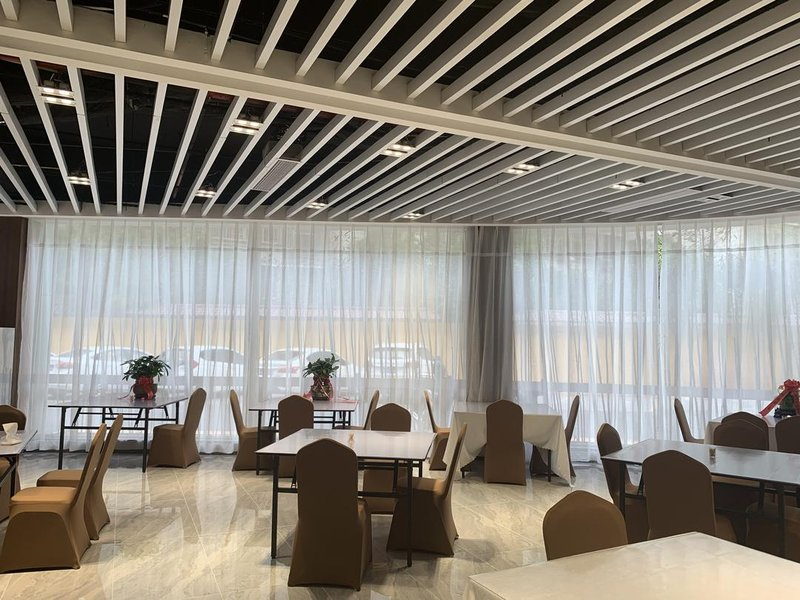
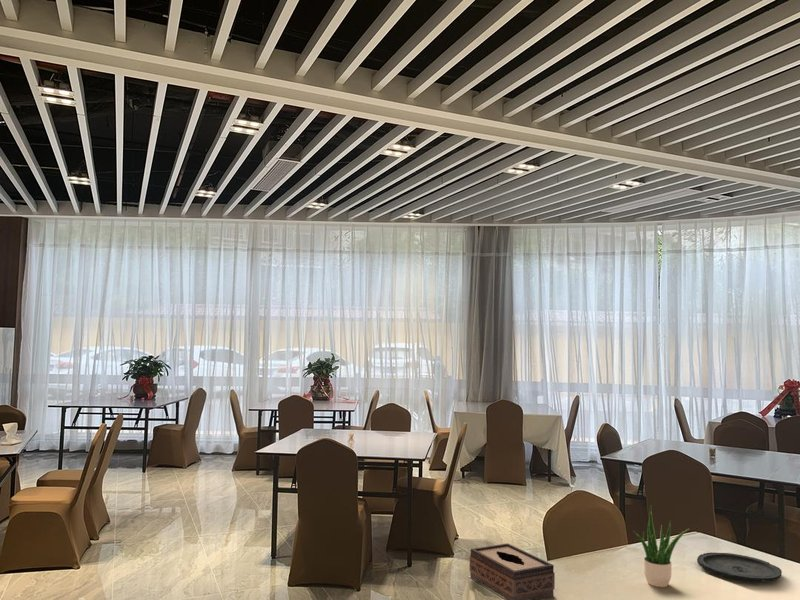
+ potted plant [632,504,690,588]
+ plate [696,552,783,583]
+ tissue box [469,542,556,600]
